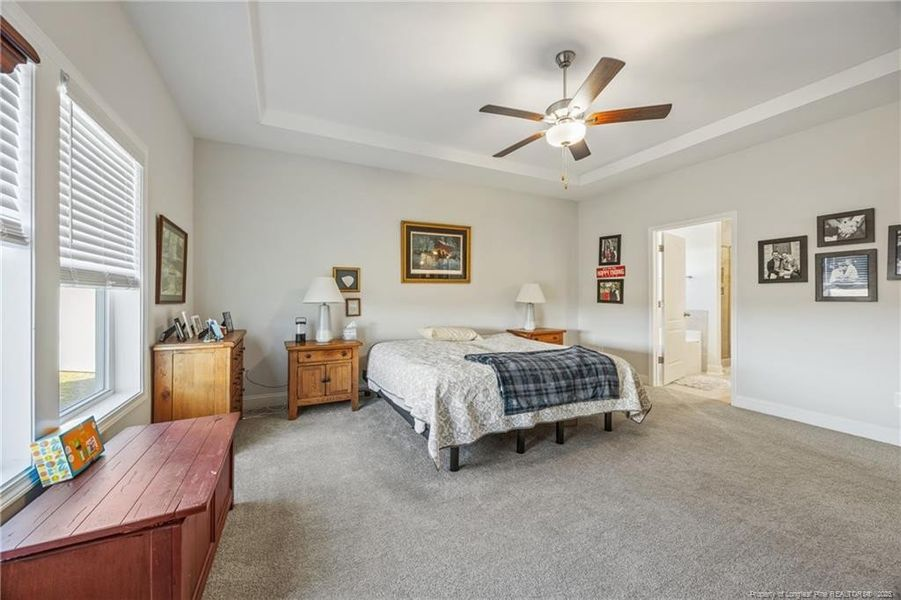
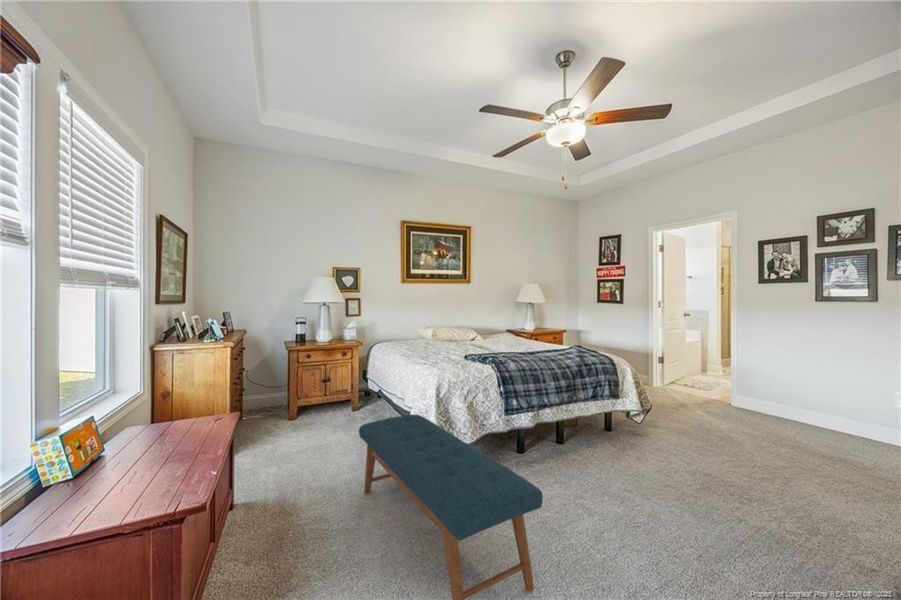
+ bench [358,413,544,600]
